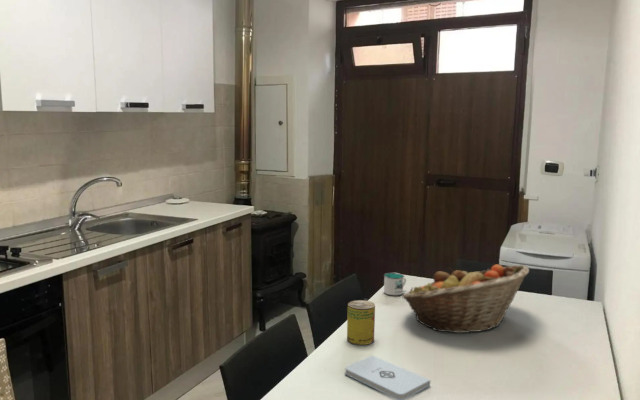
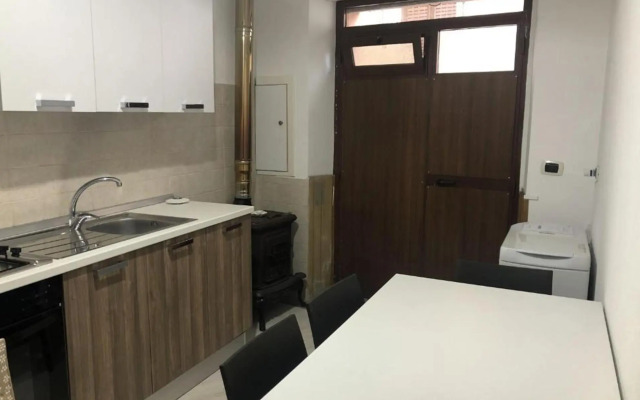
- beverage can [346,299,376,346]
- notepad [344,354,431,400]
- fruit basket [401,264,530,334]
- mug [383,272,407,296]
